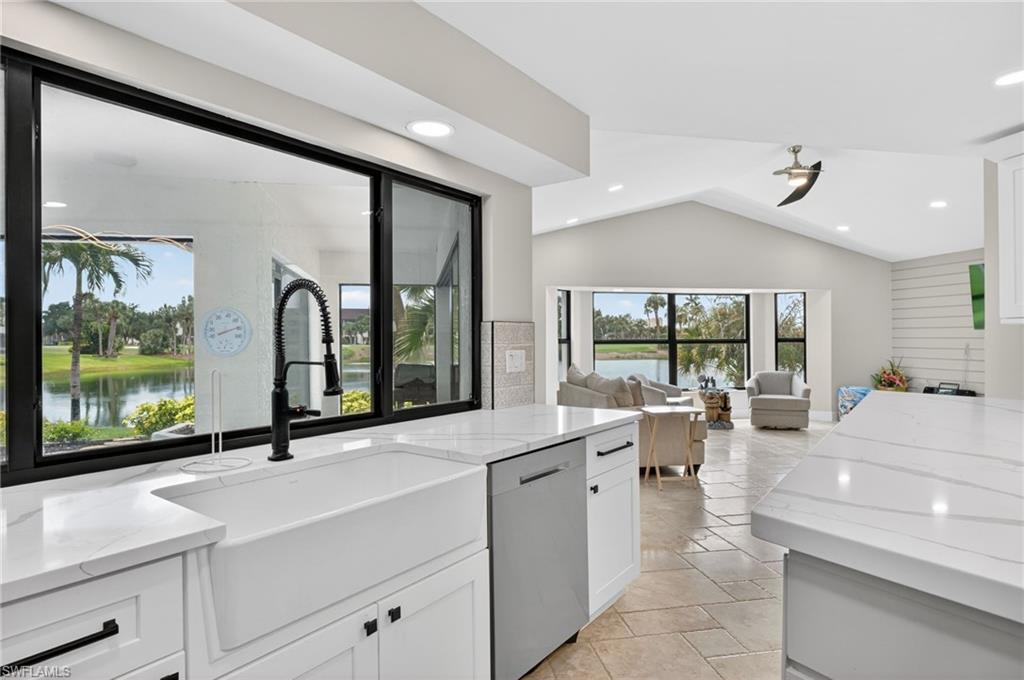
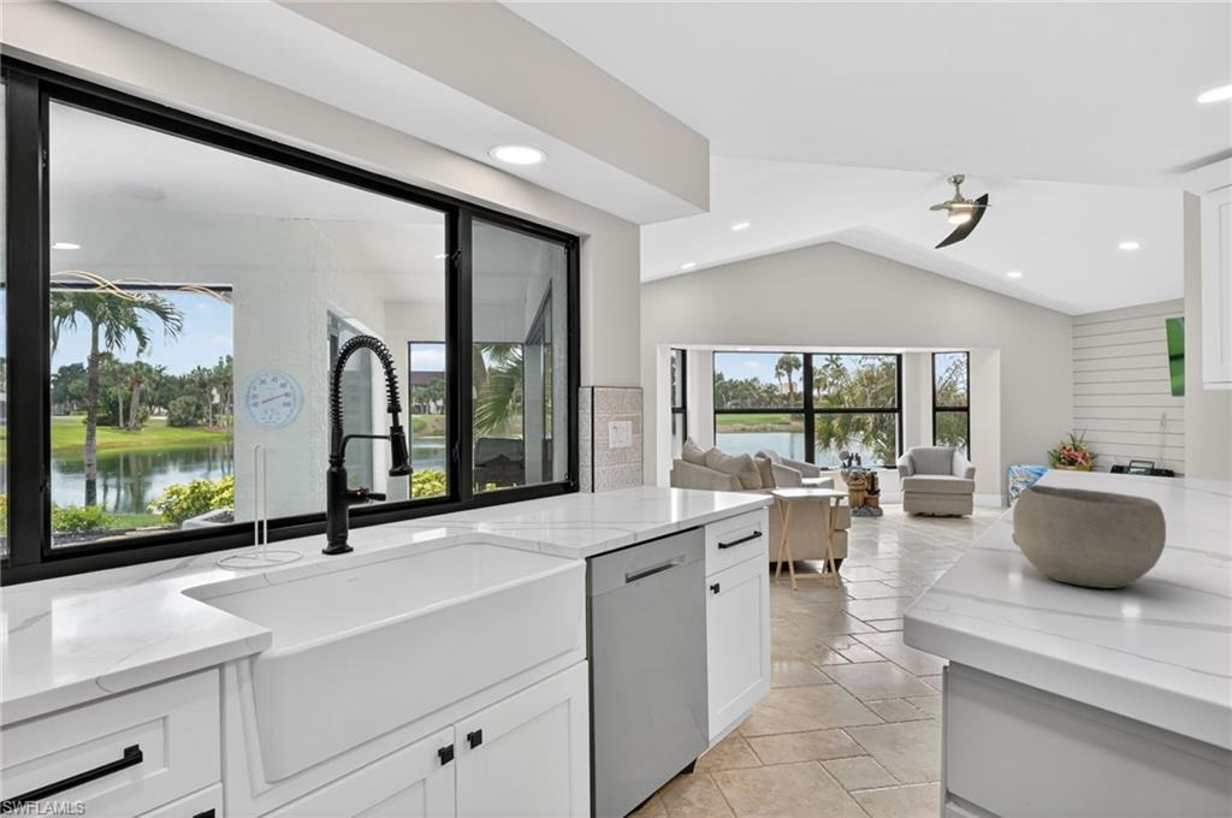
+ bowl [1011,484,1167,589]
